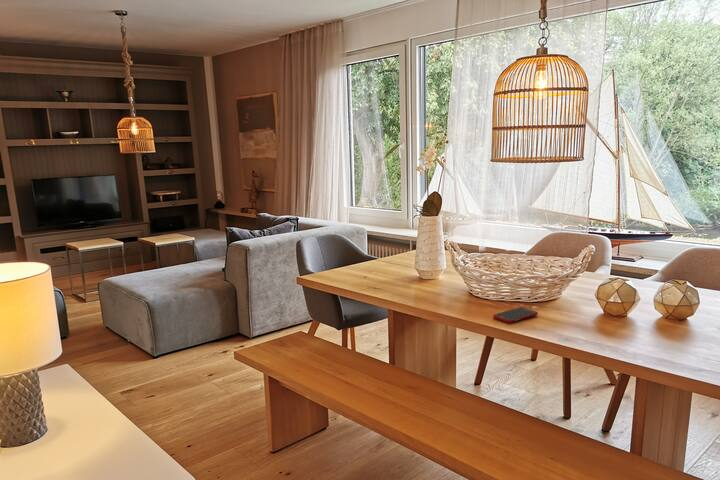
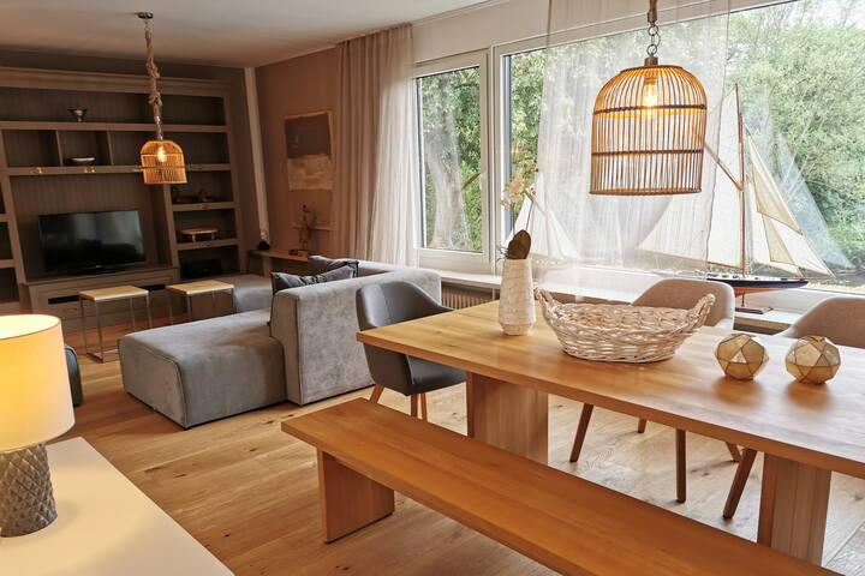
- cell phone [492,306,539,324]
